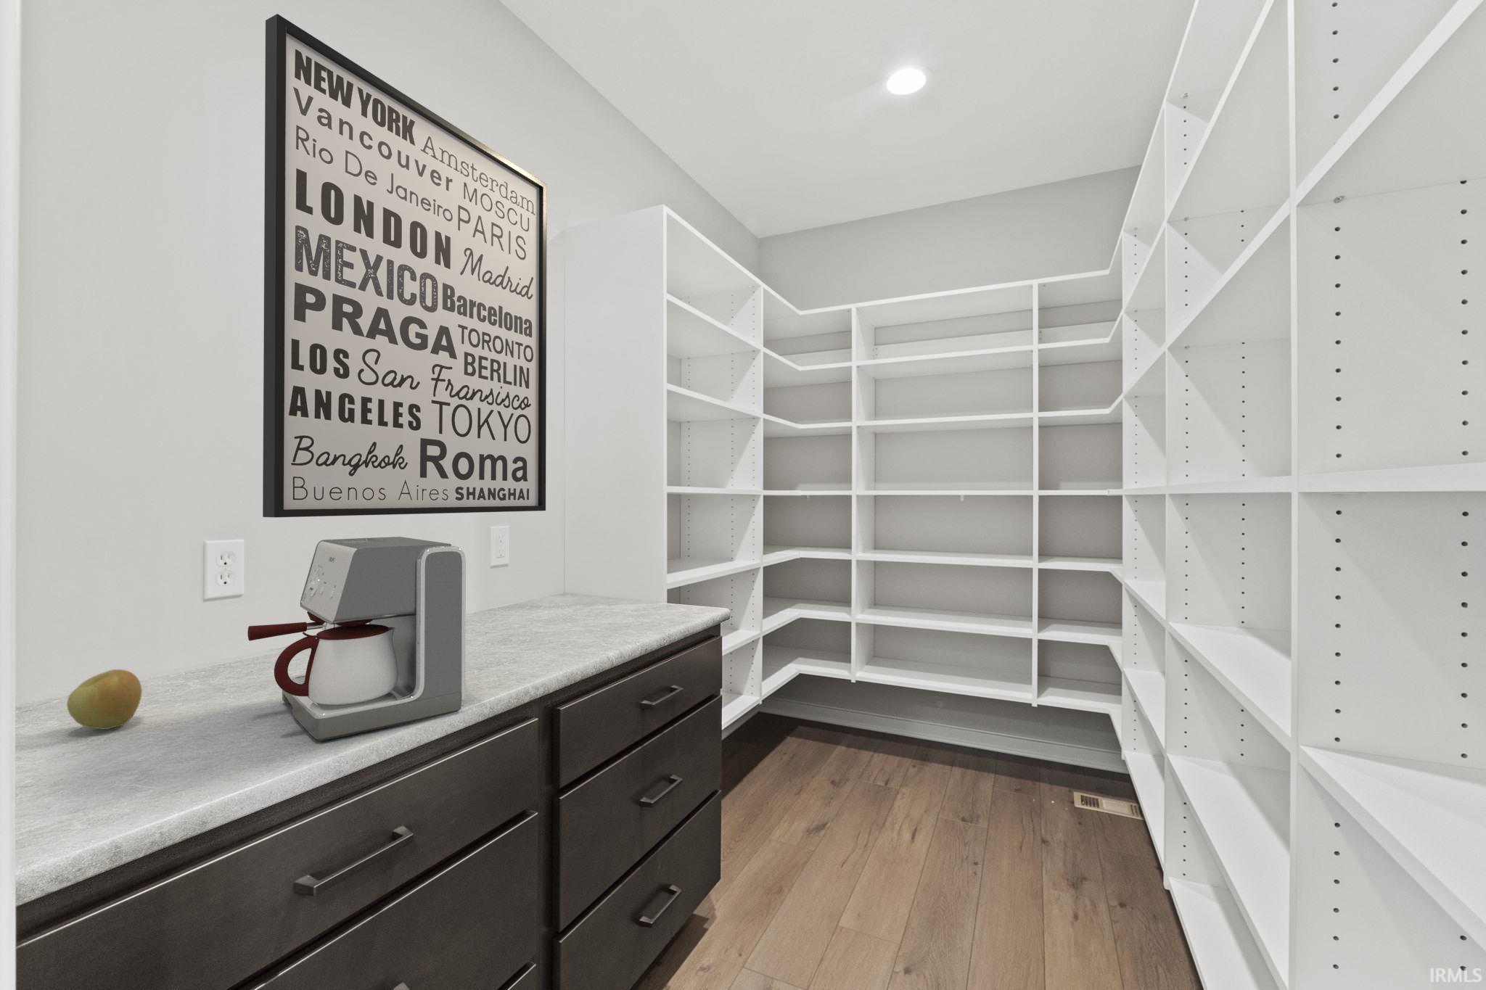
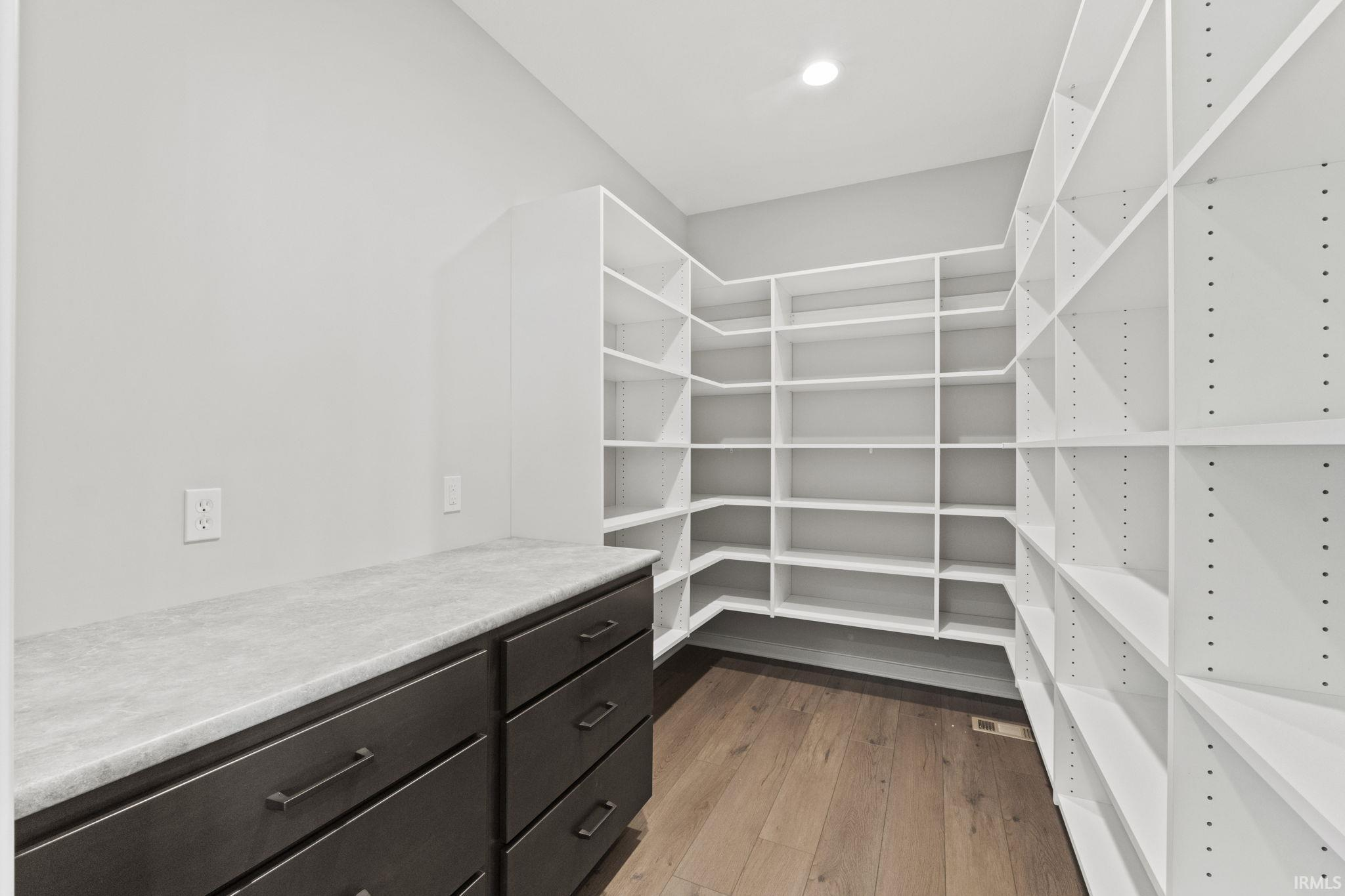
- coffee maker [246,536,466,741]
- wall art [262,13,548,518]
- apple [66,668,143,730]
